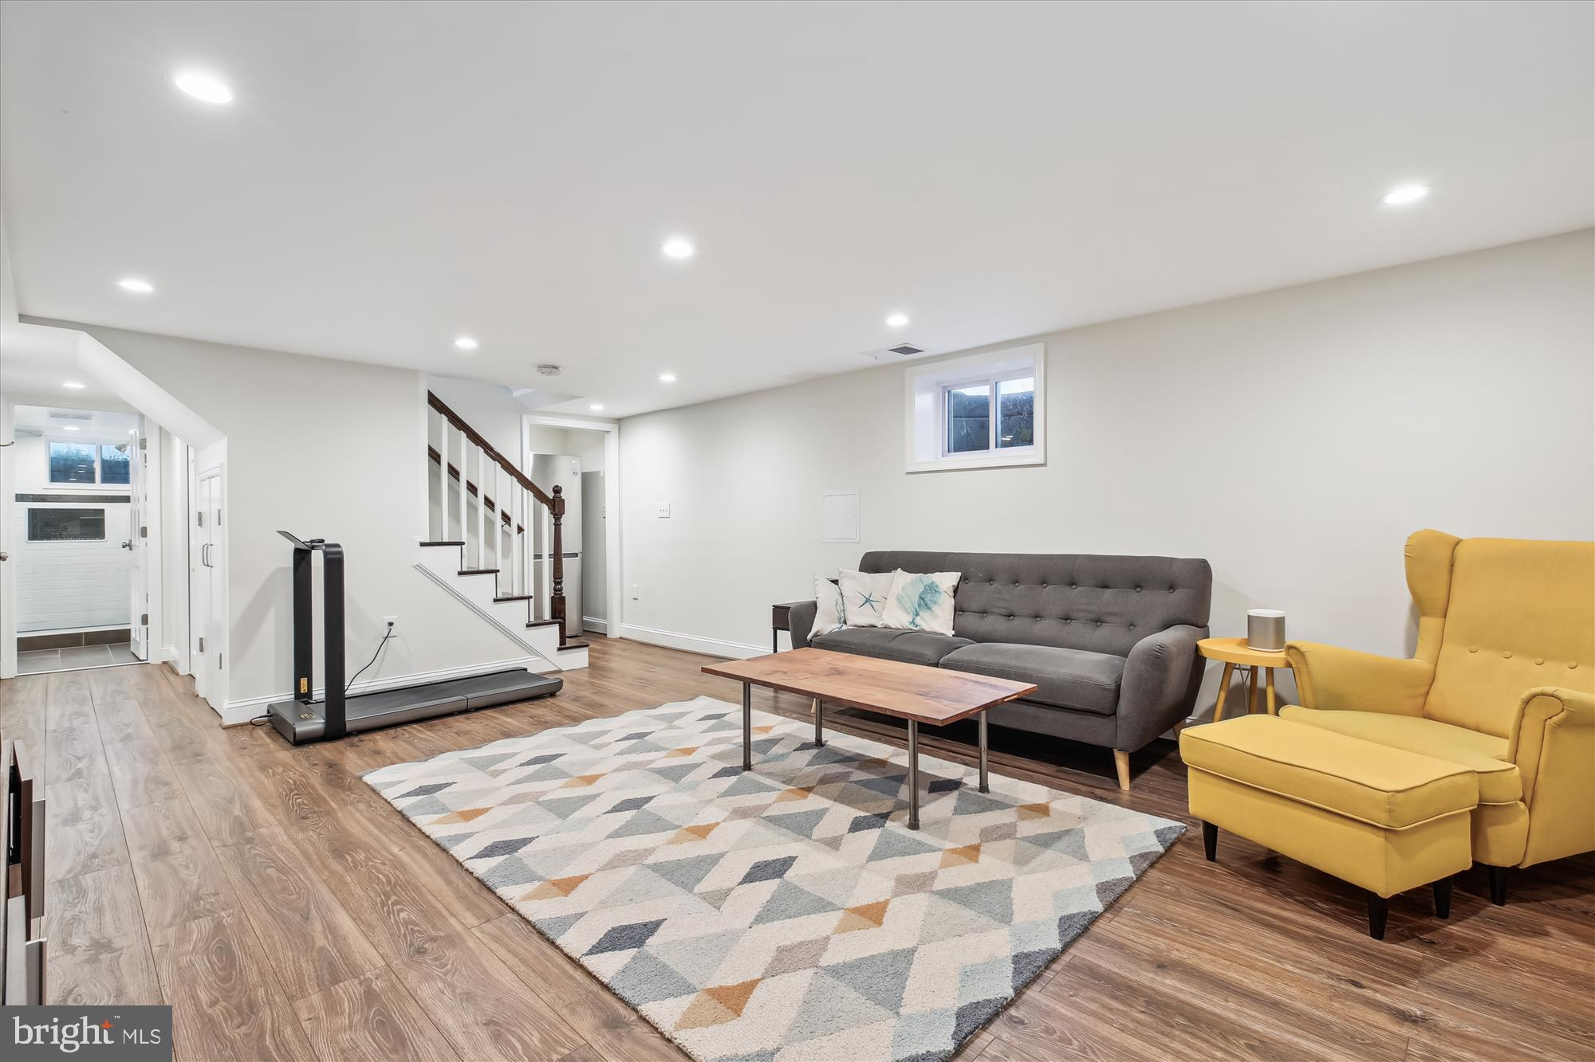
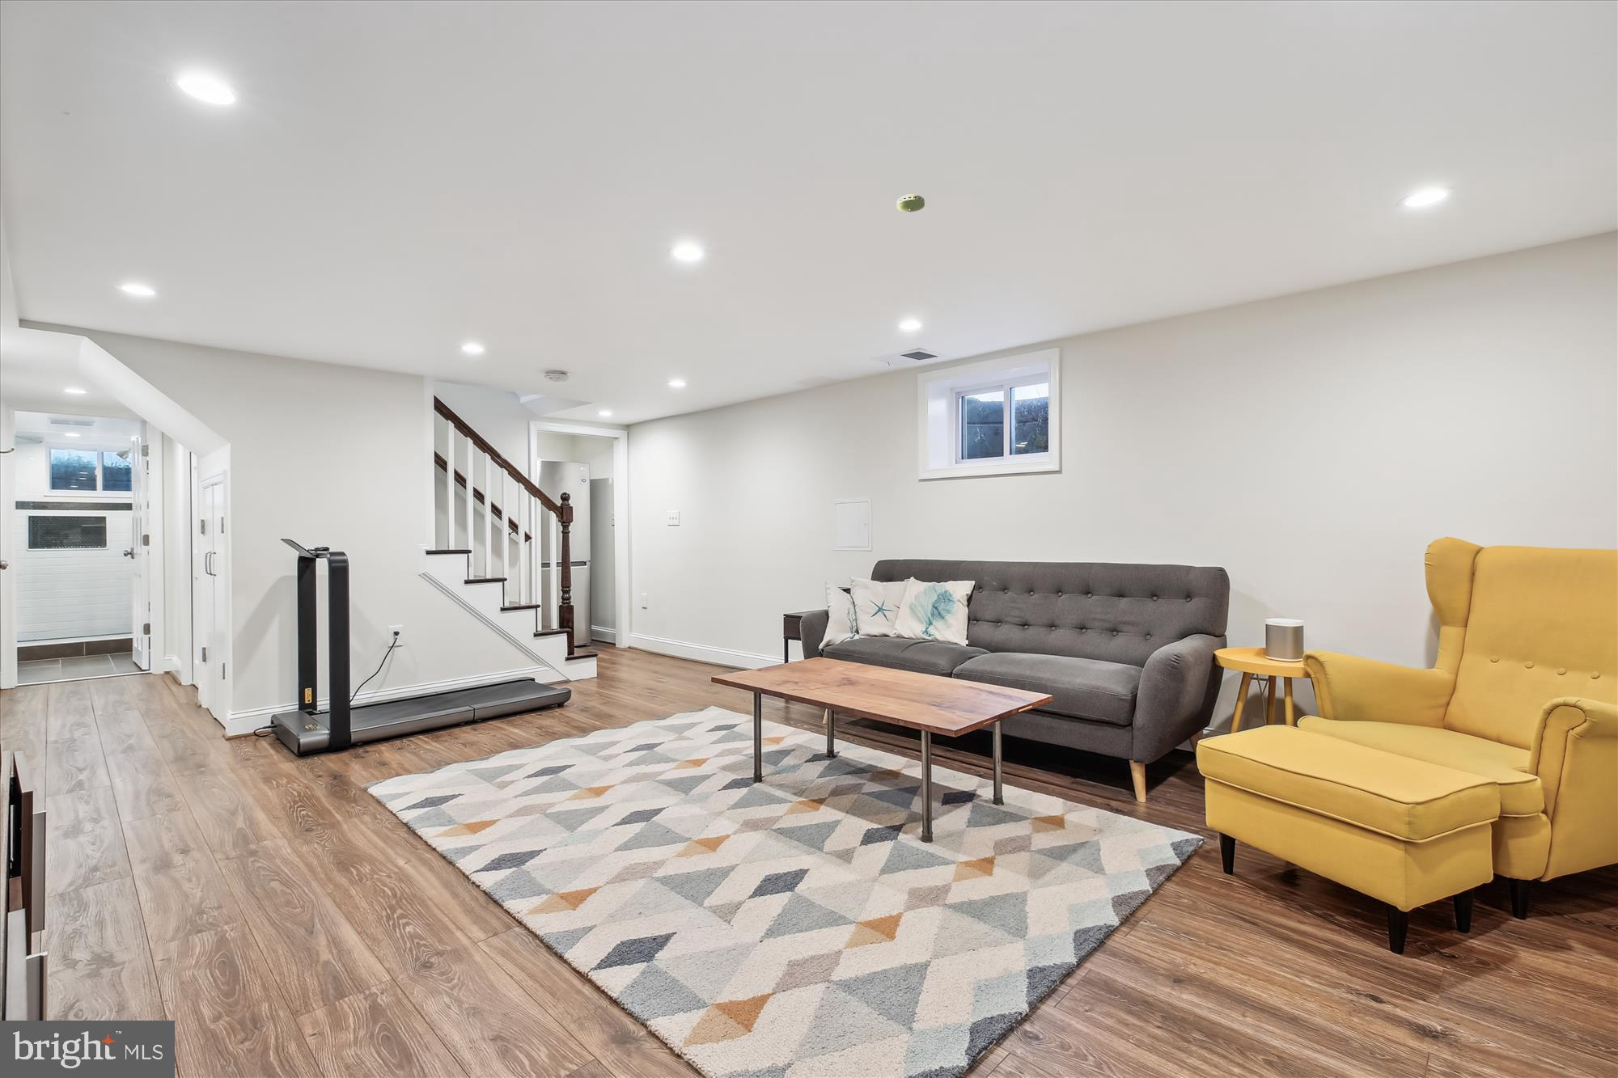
+ smoke detector [895,194,925,213]
